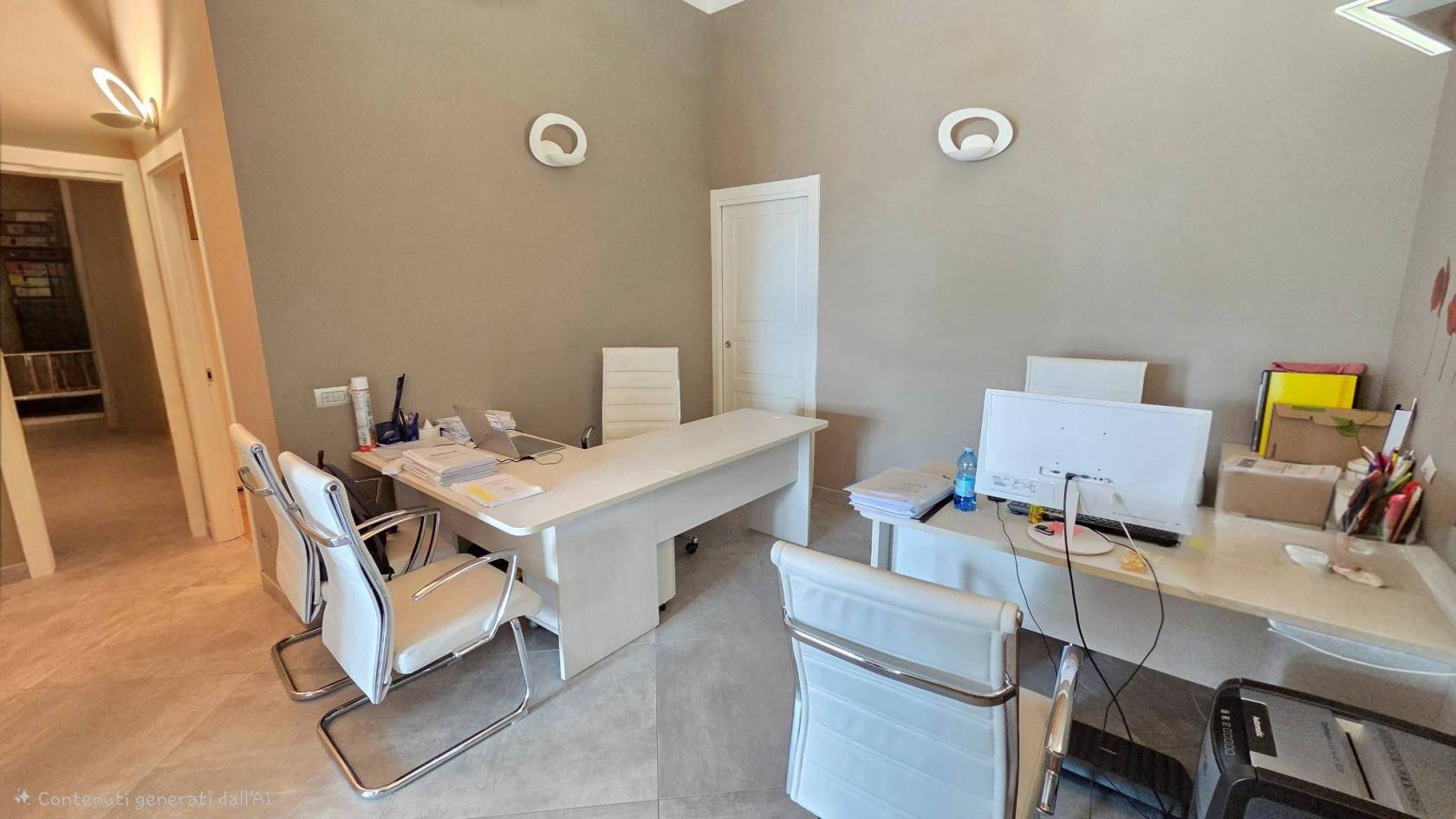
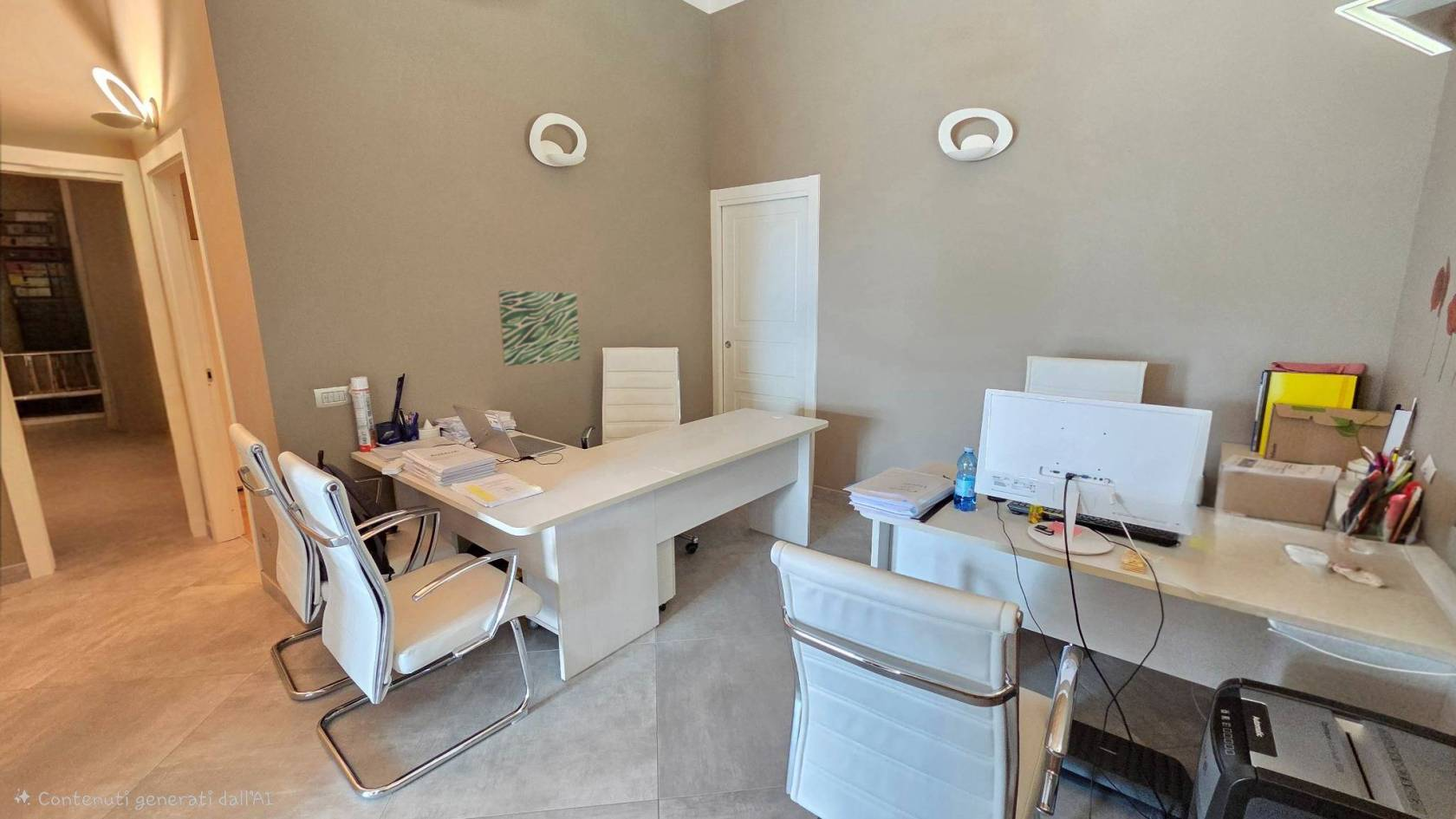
+ wall art [497,289,582,367]
